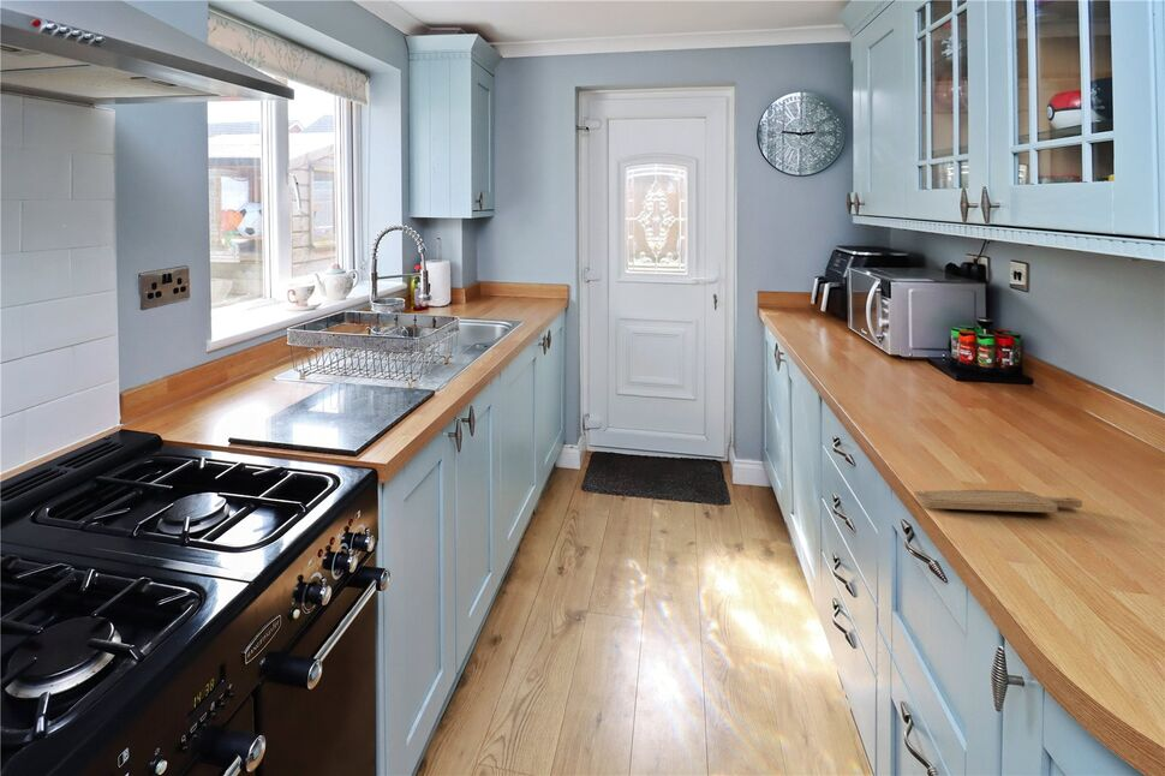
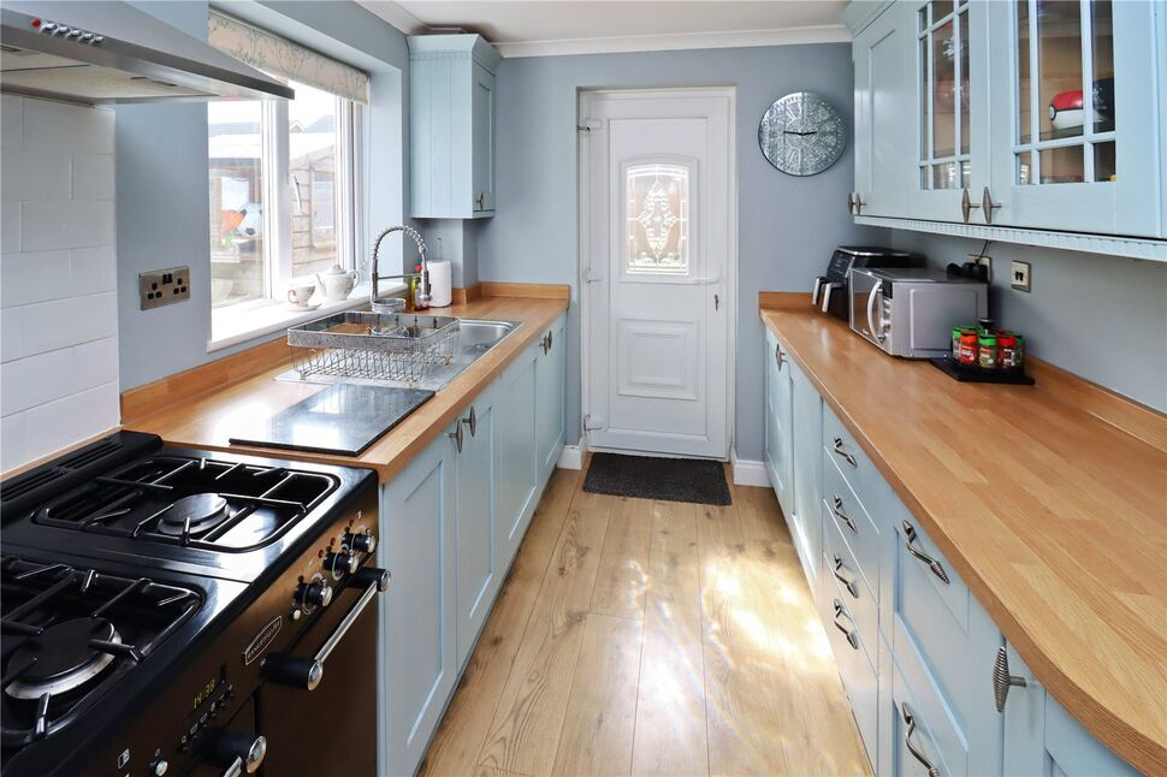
- chopping board [913,489,1083,514]
